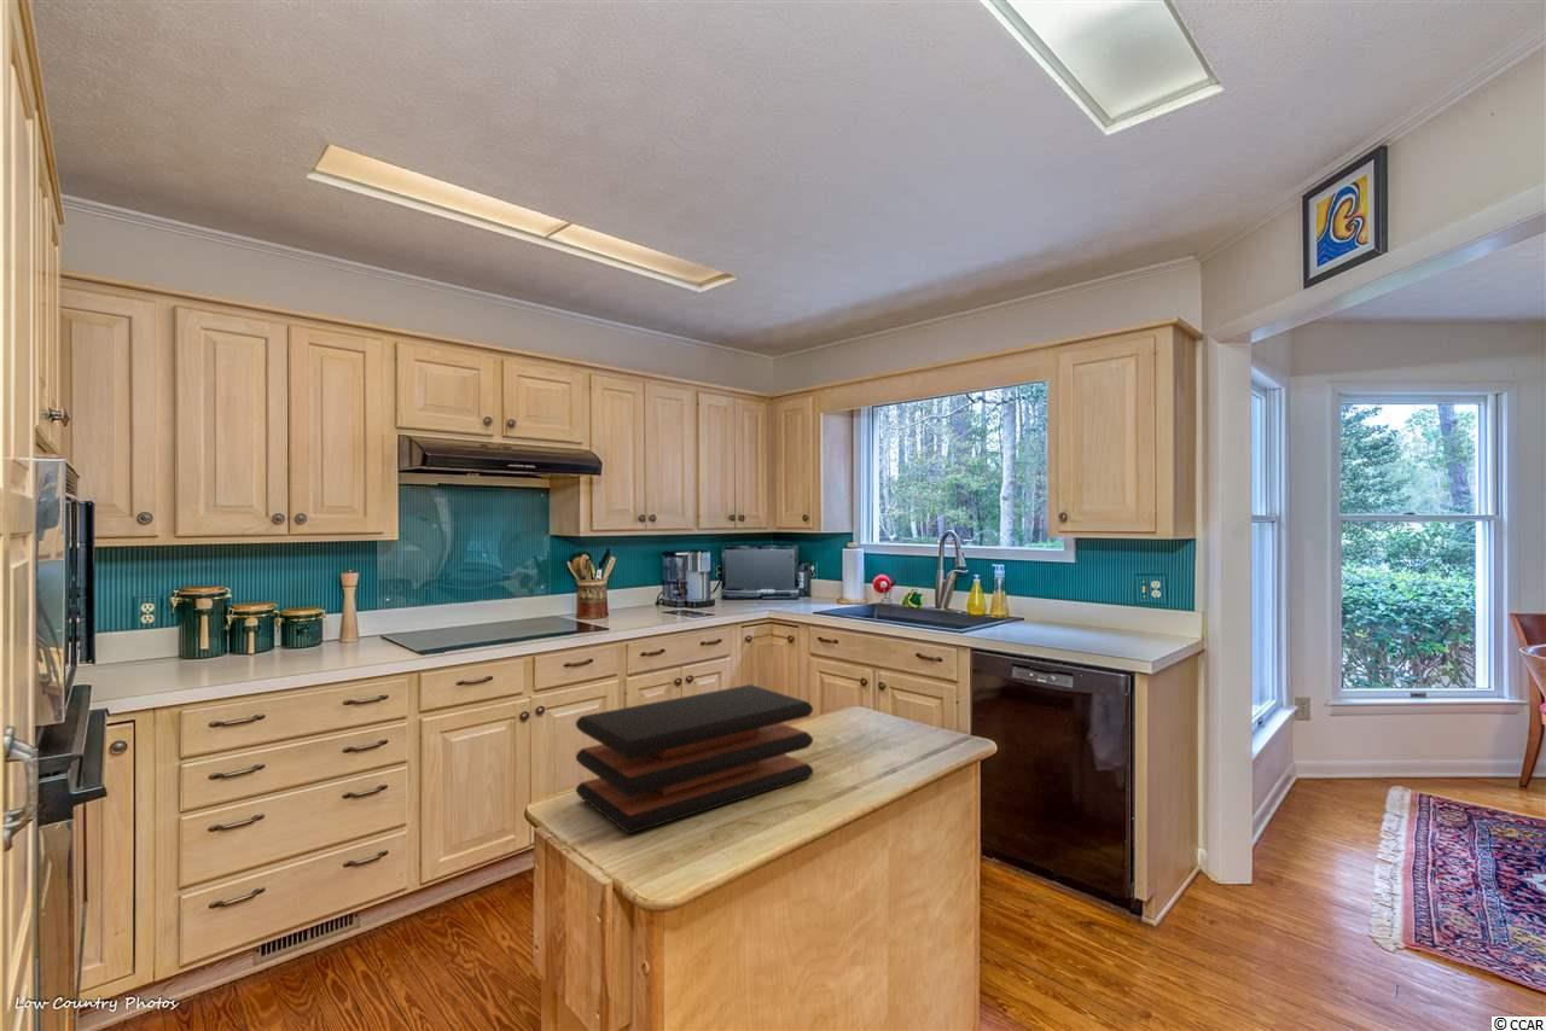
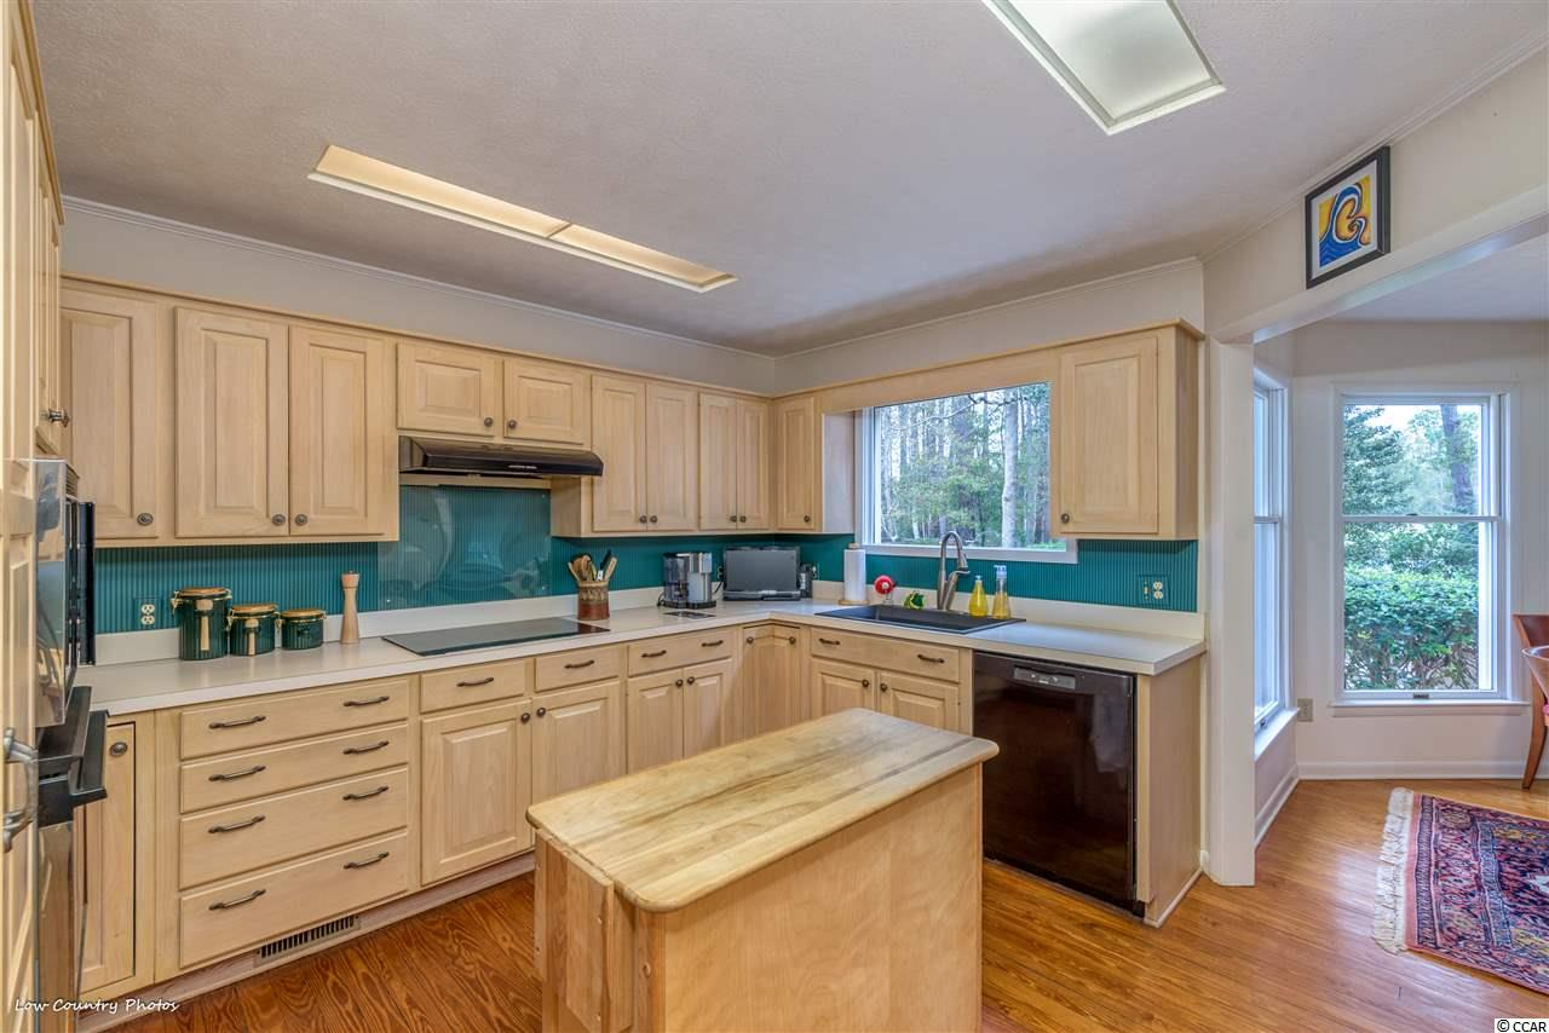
- cutting board [575,683,814,835]
